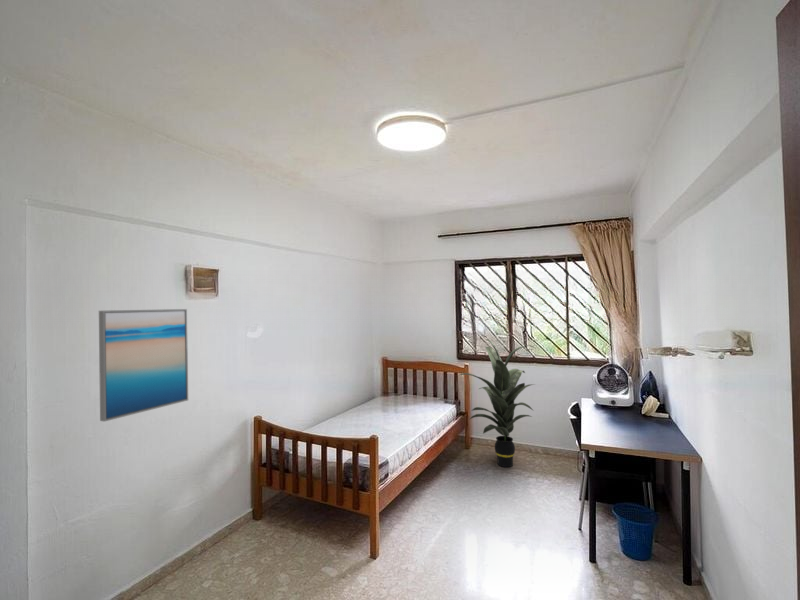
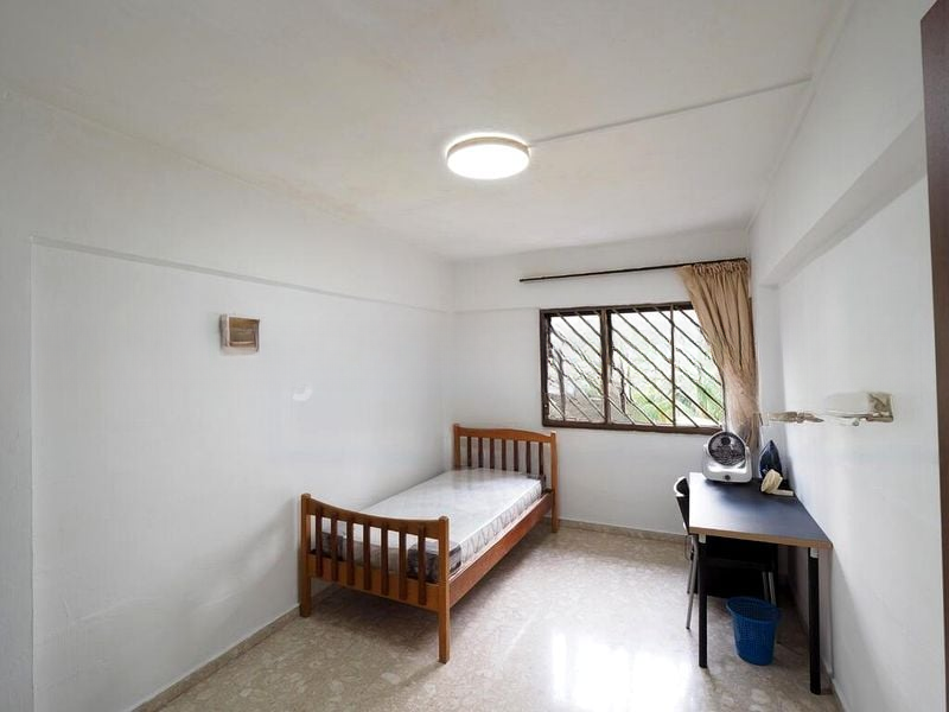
- wall art [98,308,189,423]
- indoor plant [458,338,535,468]
